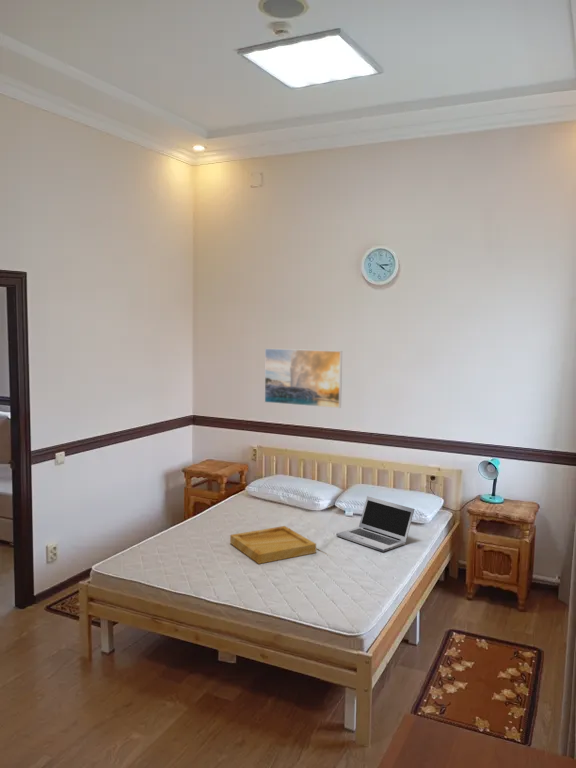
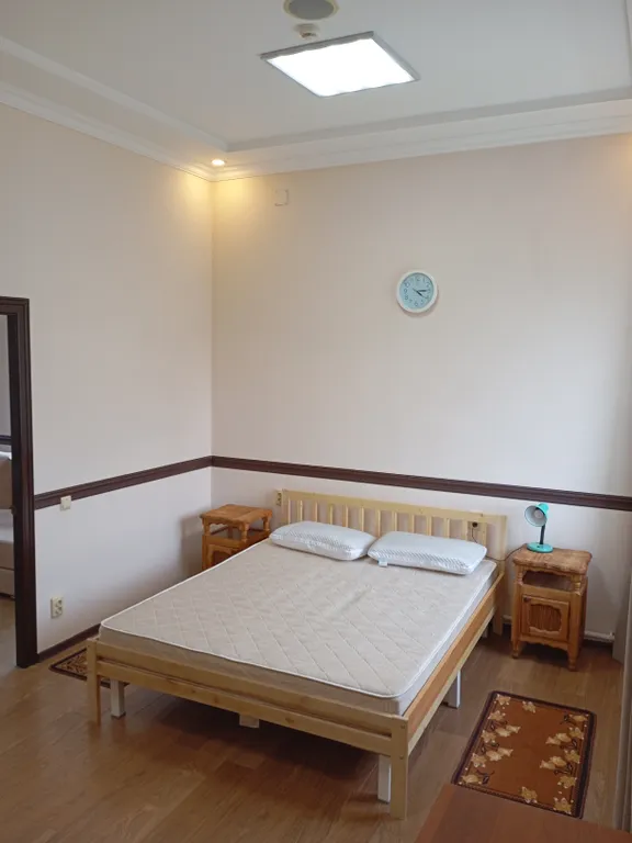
- laptop [335,495,415,553]
- tray [229,525,317,565]
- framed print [264,347,343,409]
